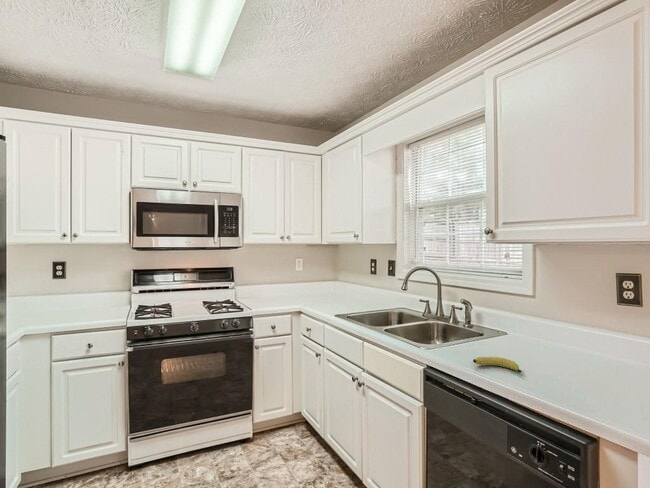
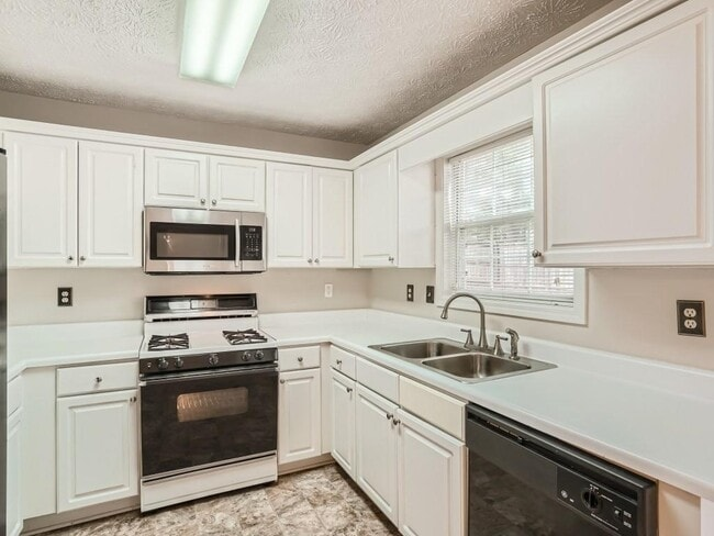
- fruit [472,356,523,374]
